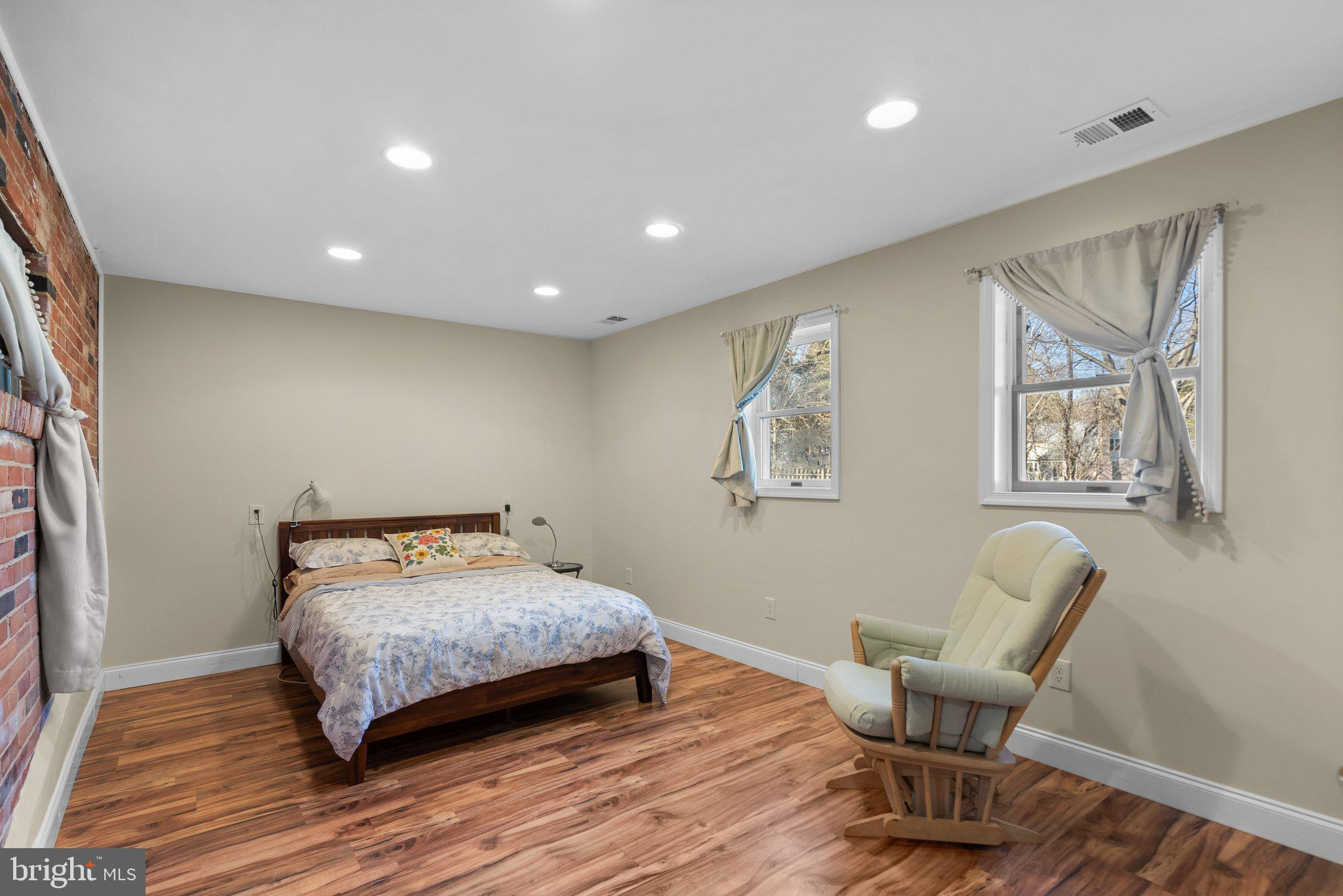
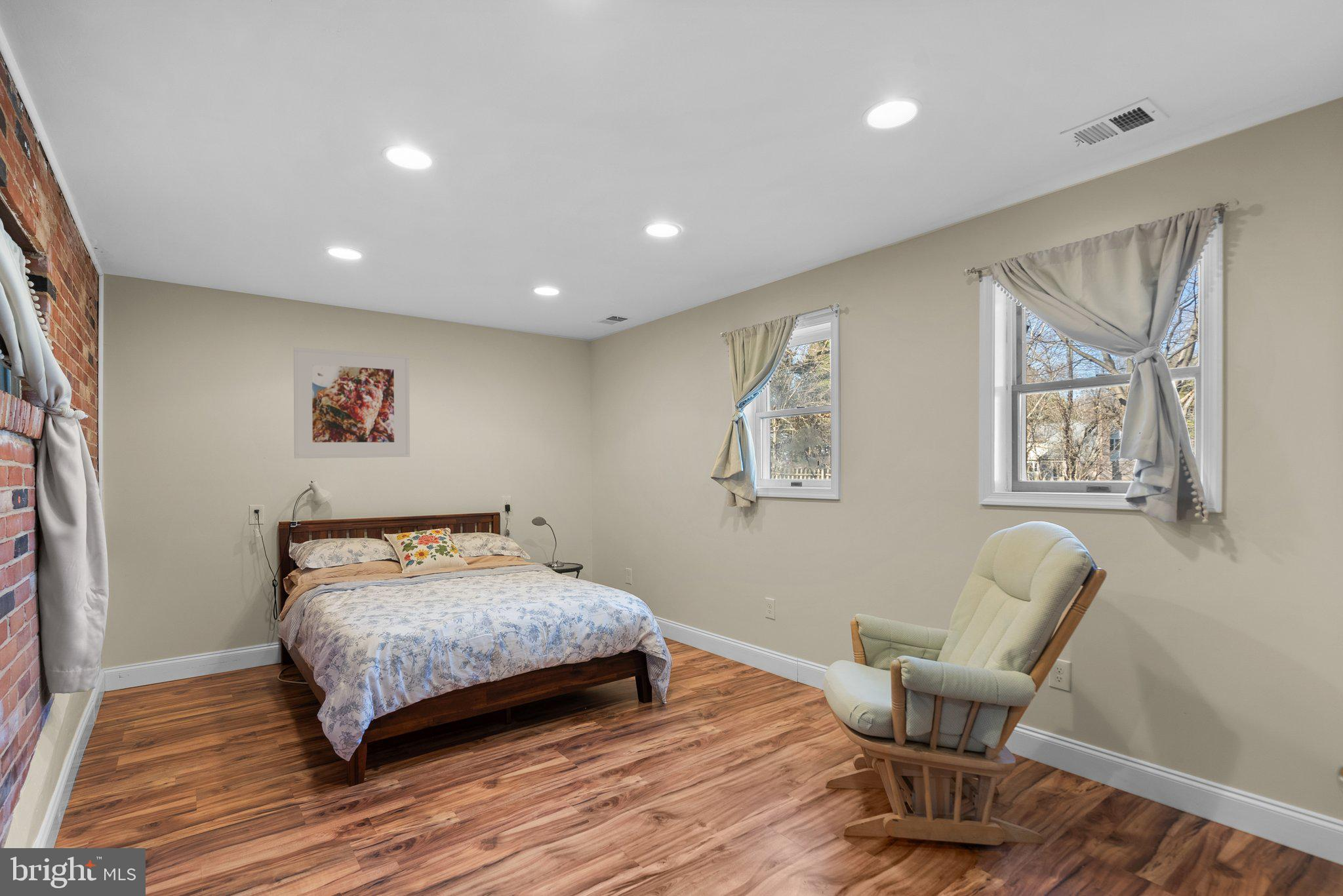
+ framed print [293,347,411,459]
